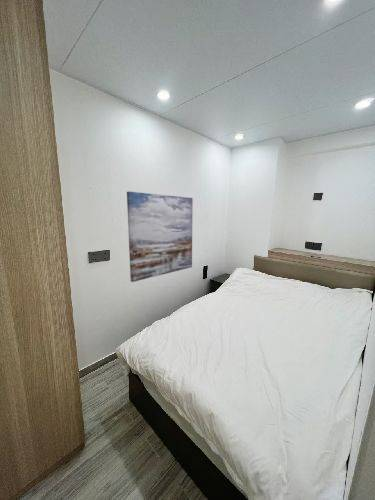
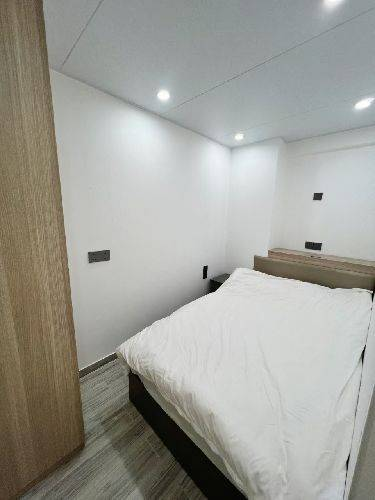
- wall art [126,190,194,283]
